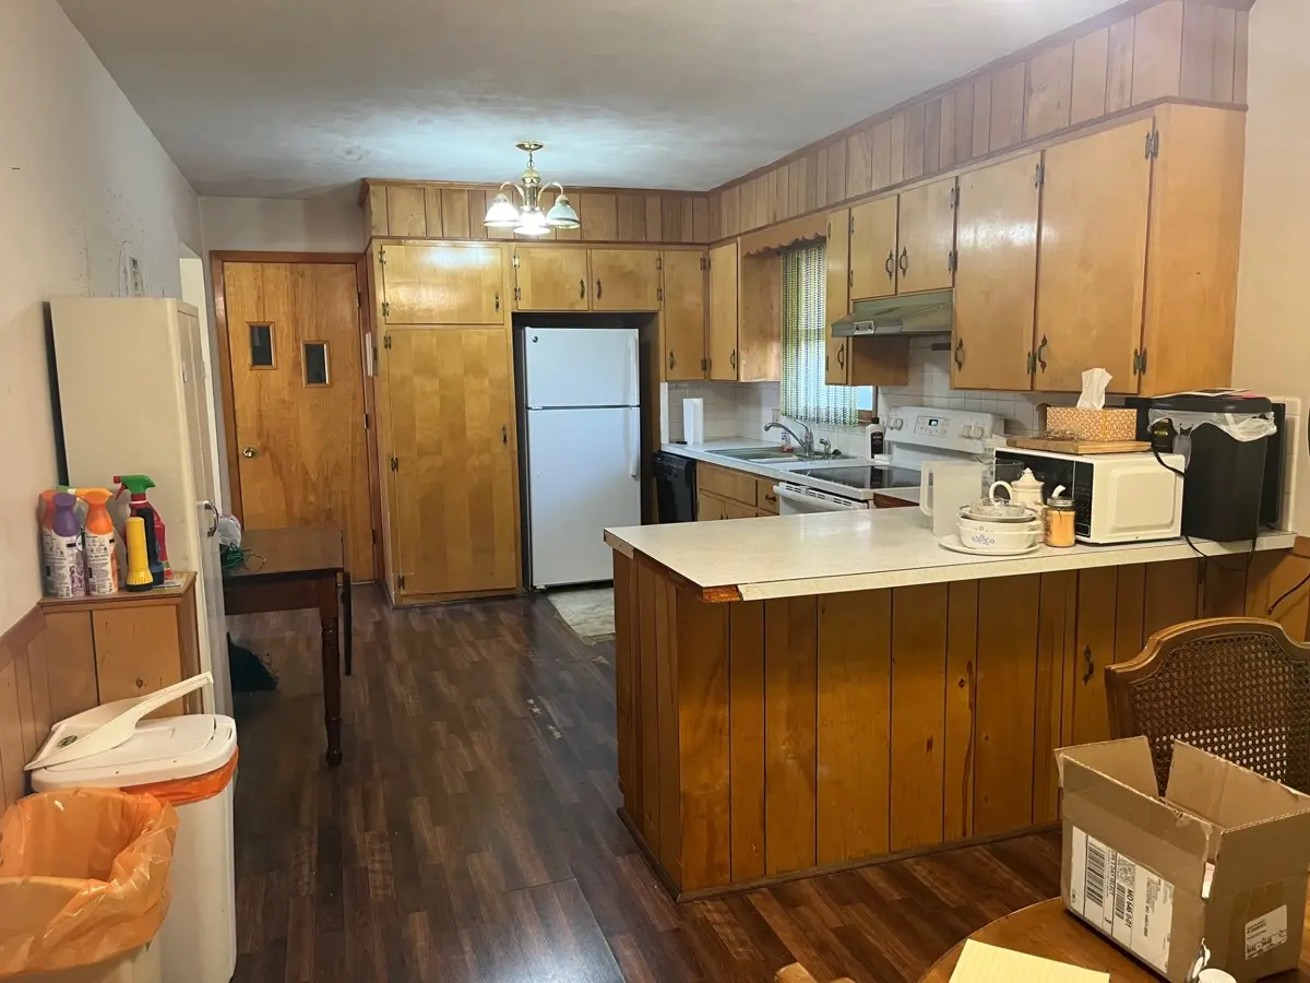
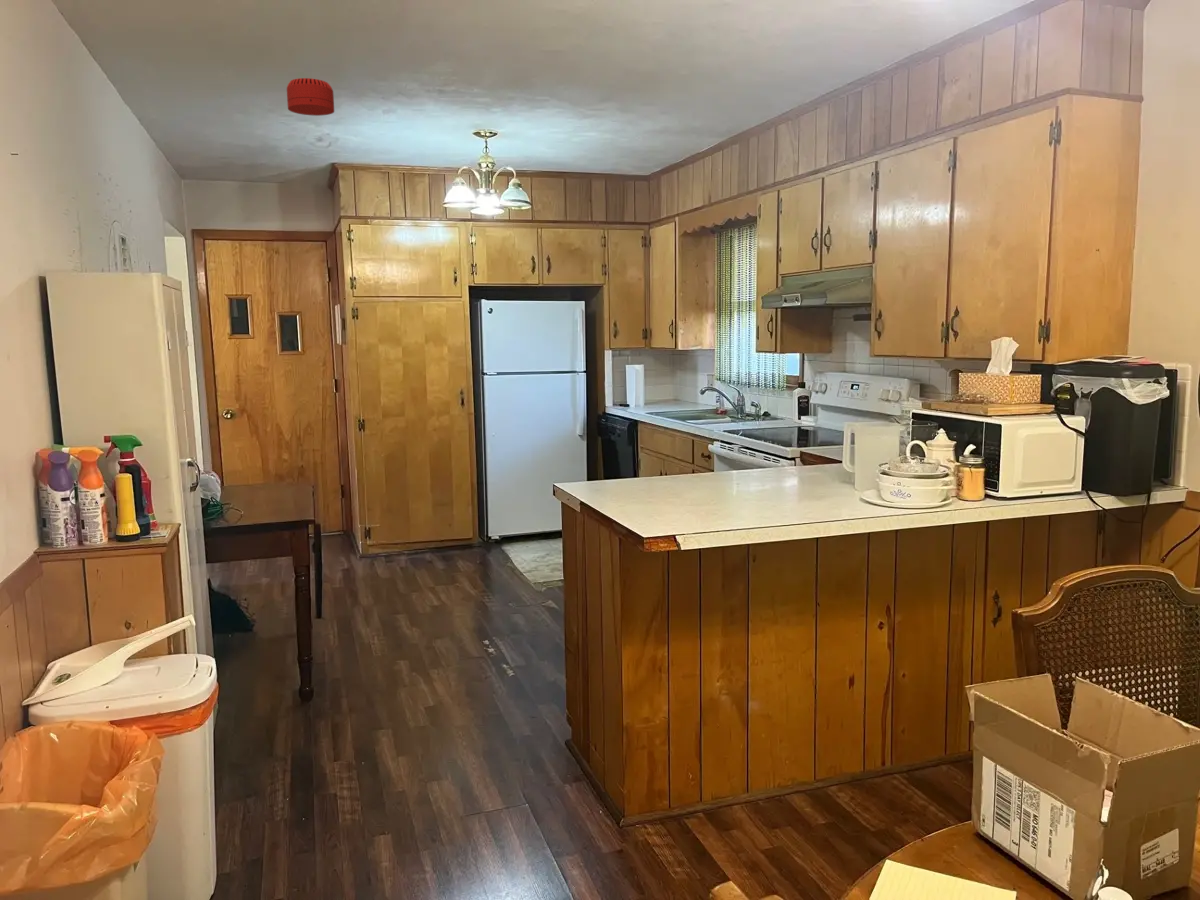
+ smoke detector [286,77,335,117]
